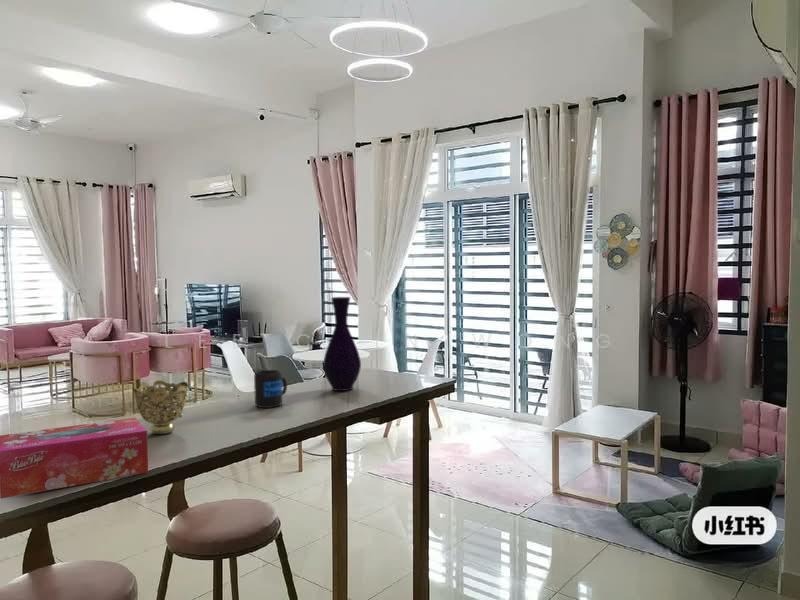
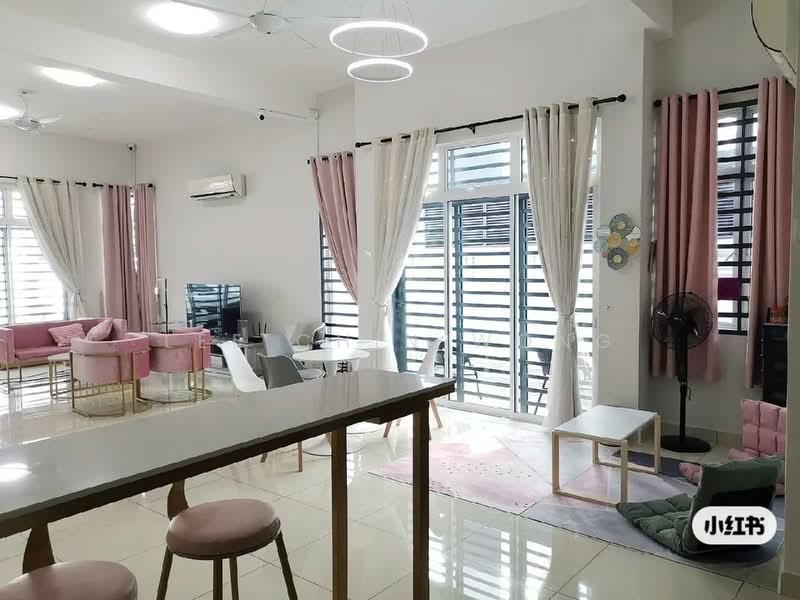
- mug [253,369,288,409]
- decorative bowl [132,379,189,435]
- vase [322,296,362,392]
- tissue box [0,417,149,500]
